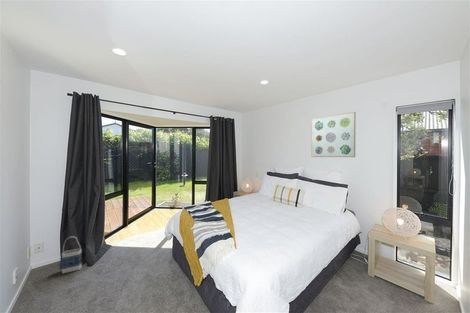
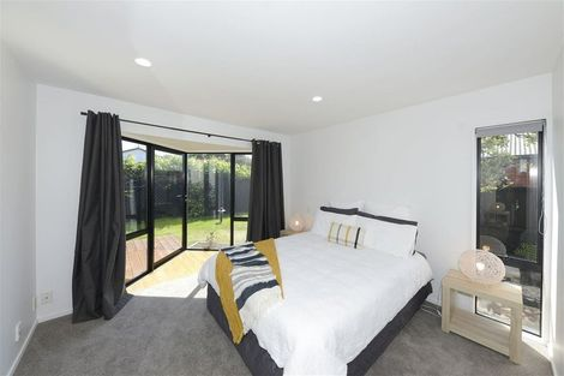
- bag [61,236,83,275]
- wall art [311,111,356,158]
